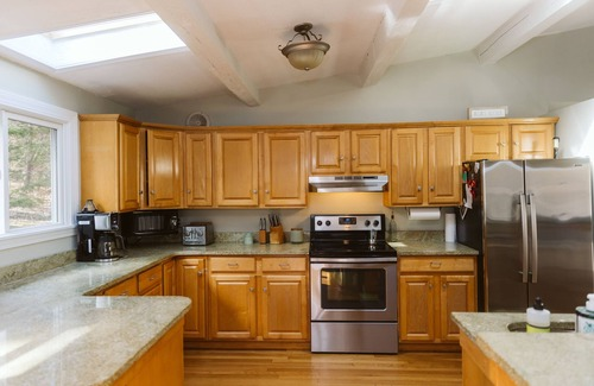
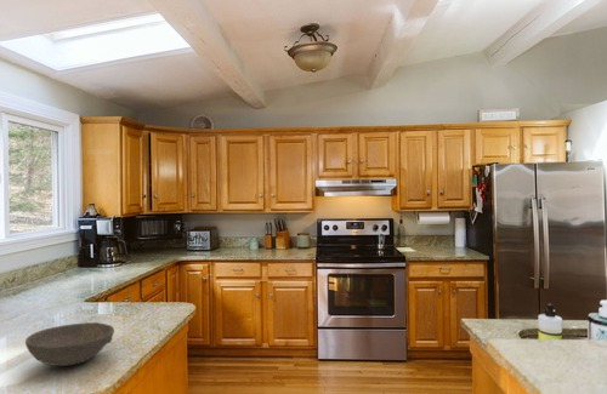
+ bowl [24,321,115,367]
